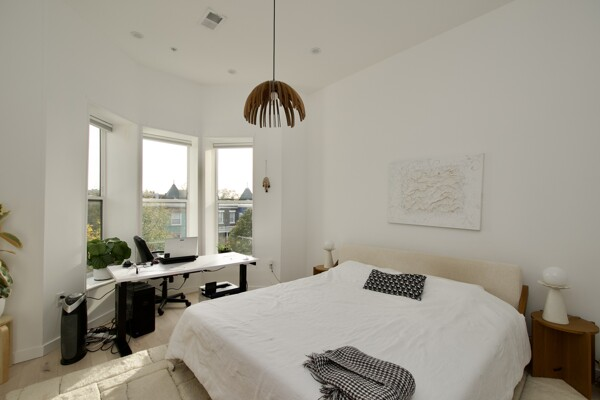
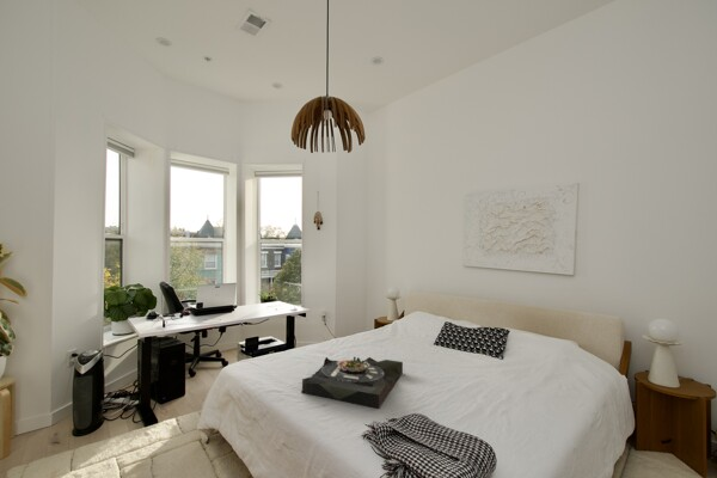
+ serving tray [300,356,404,410]
